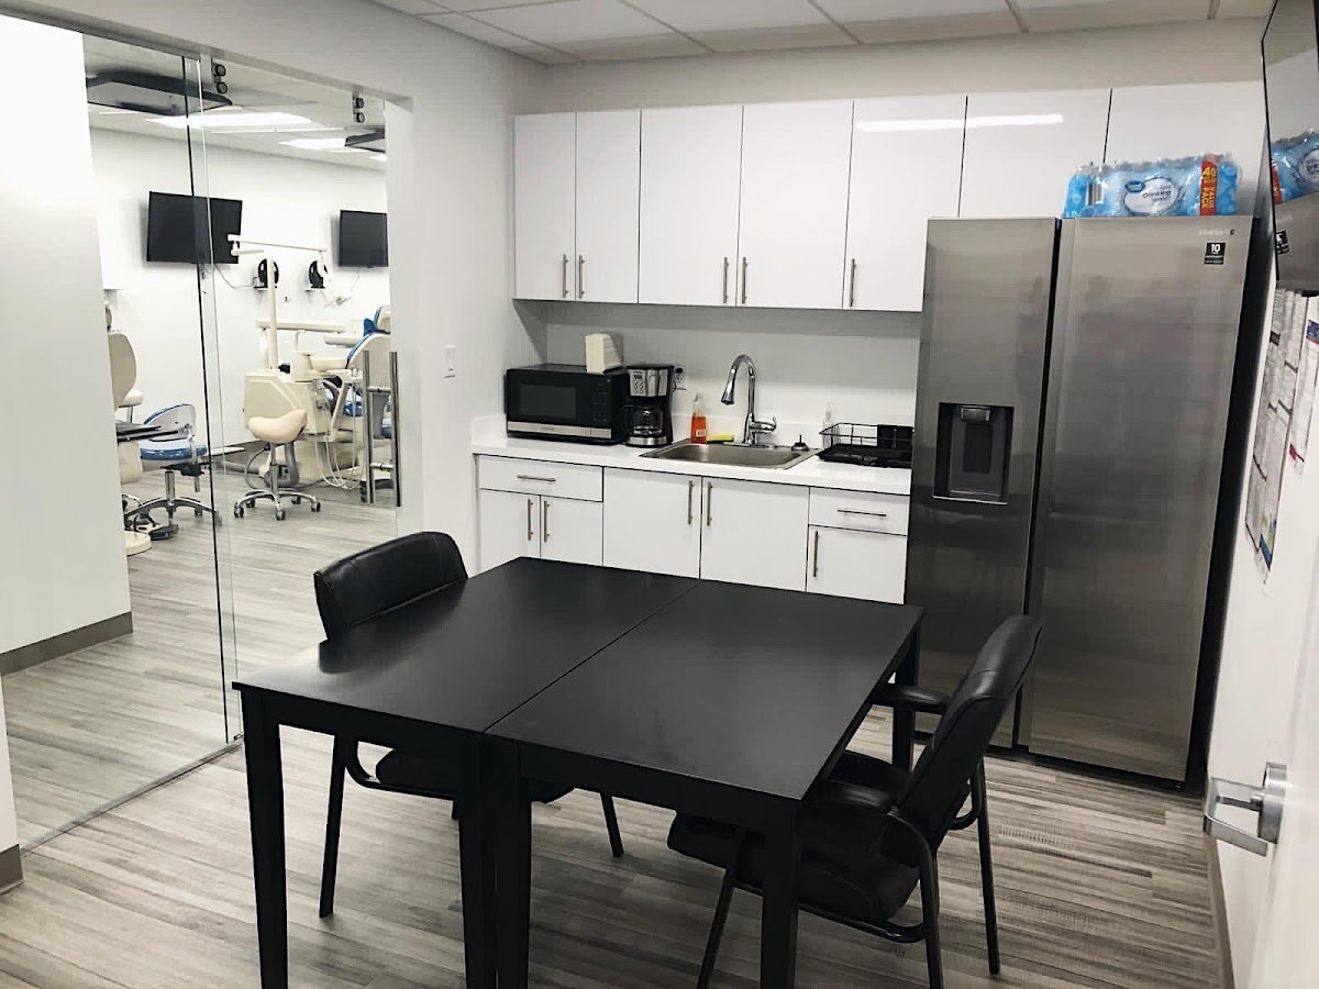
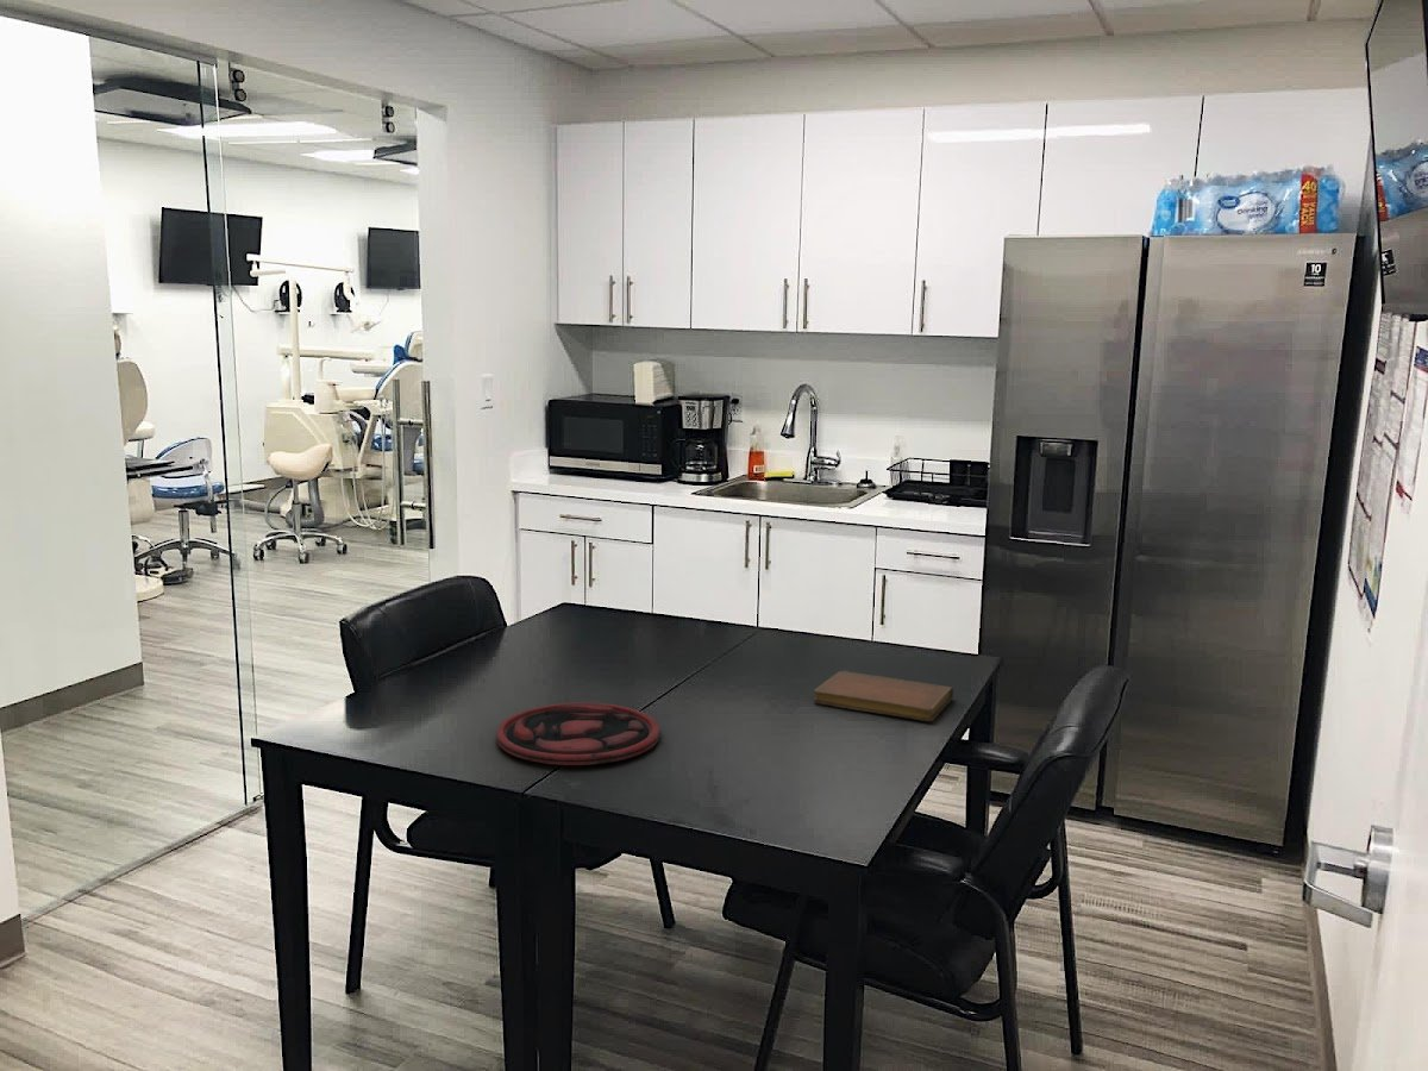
+ plate [495,702,660,766]
+ notebook [813,670,954,722]
